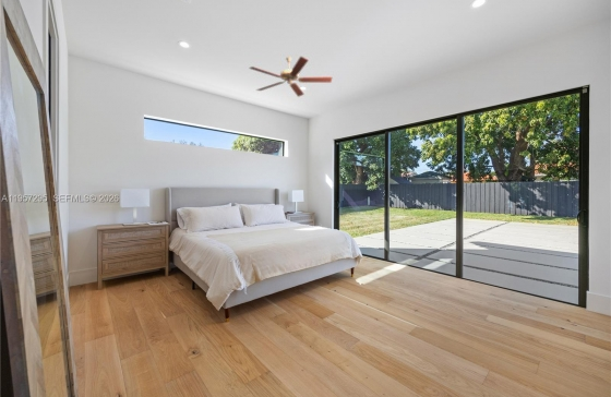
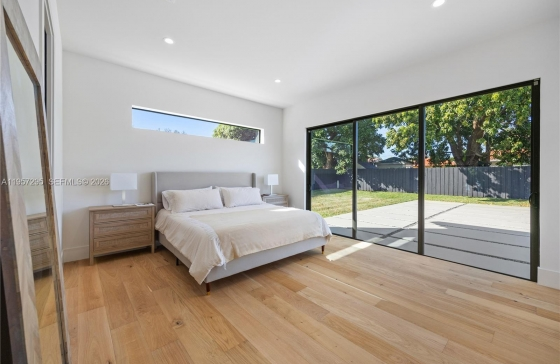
- ceiling fan [248,56,333,98]
